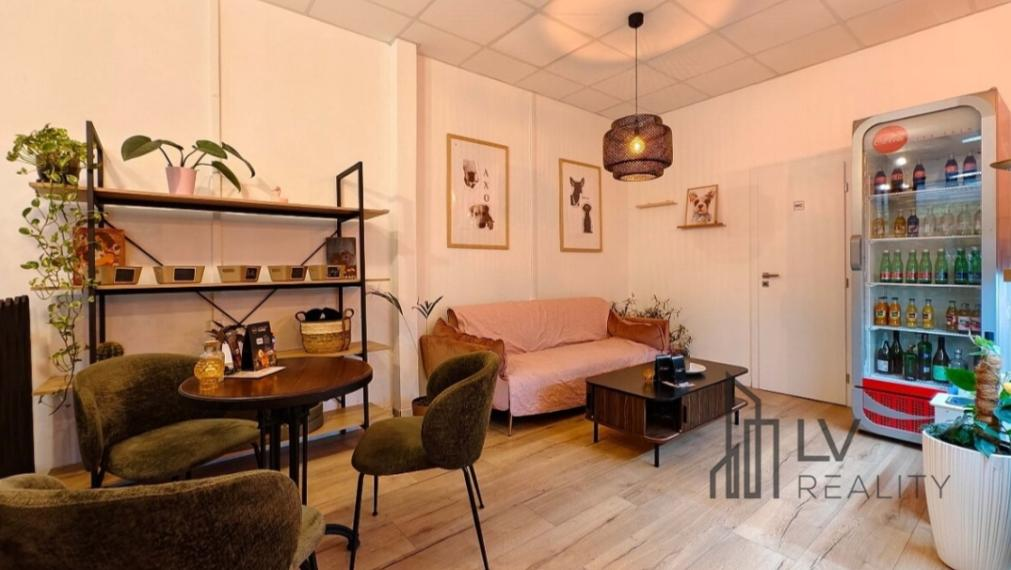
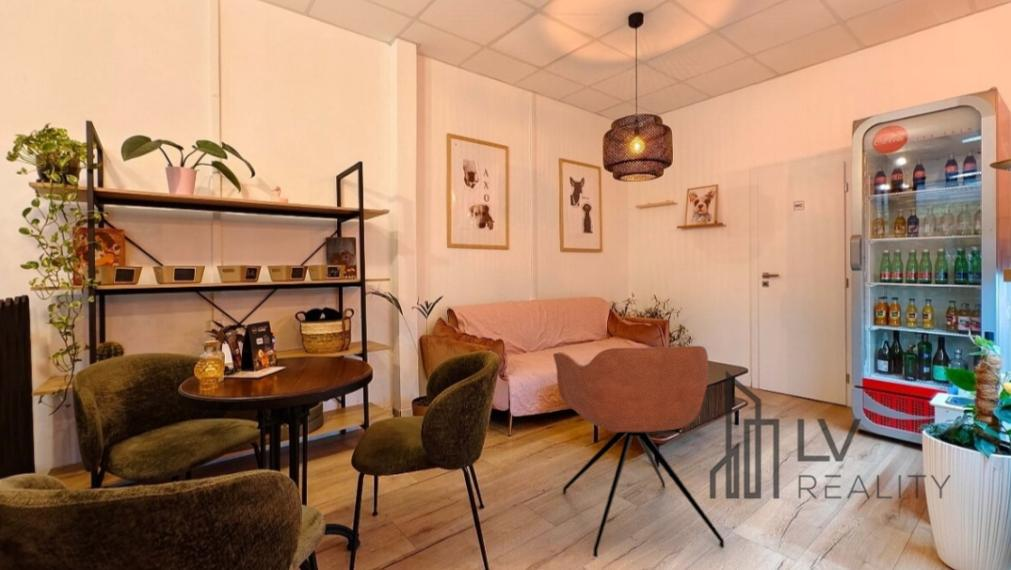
+ armchair [552,345,725,558]
